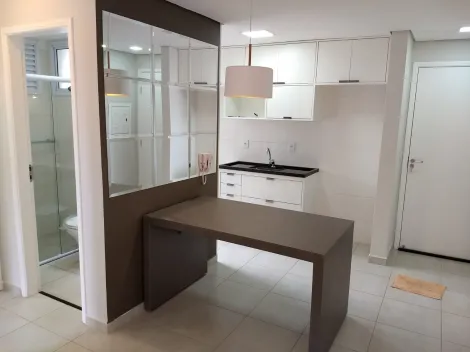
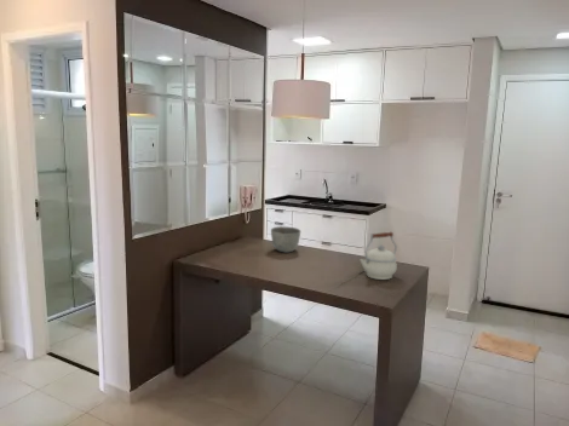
+ bowl [270,225,301,254]
+ kettle [358,231,398,281]
